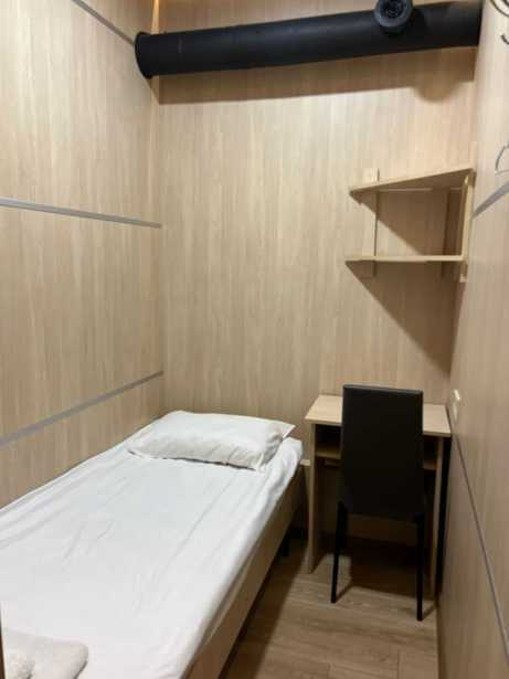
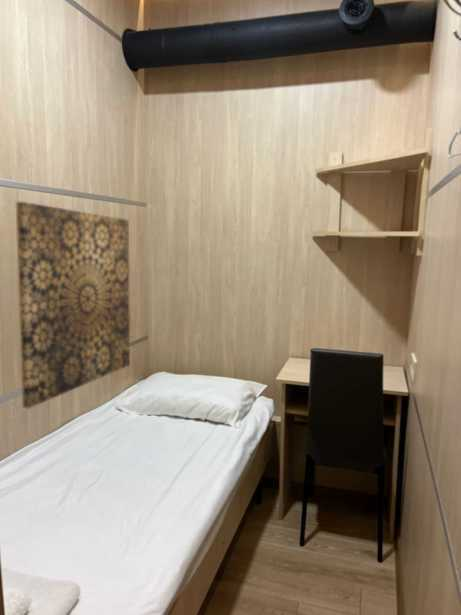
+ wall art [15,201,131,409]
